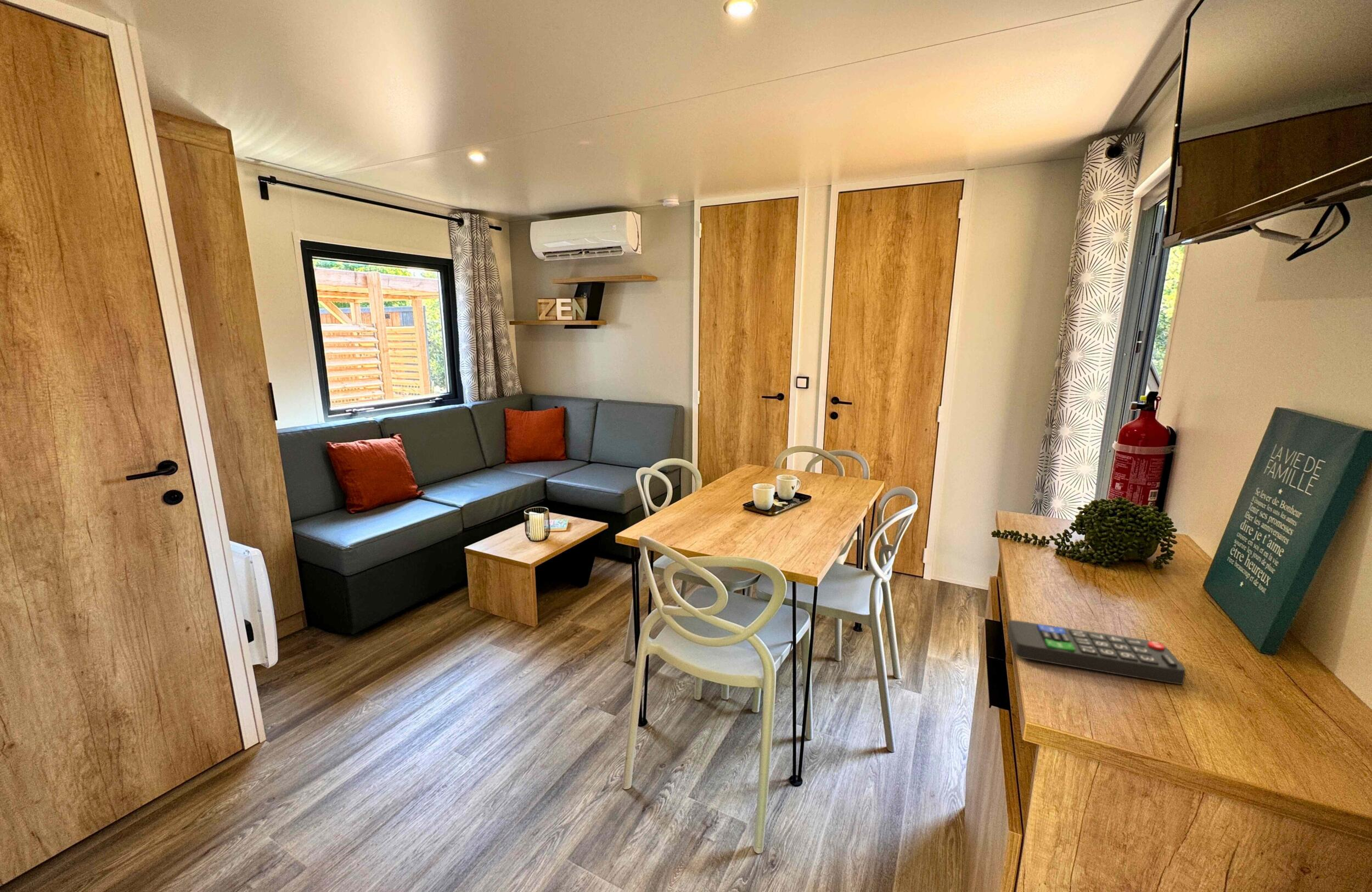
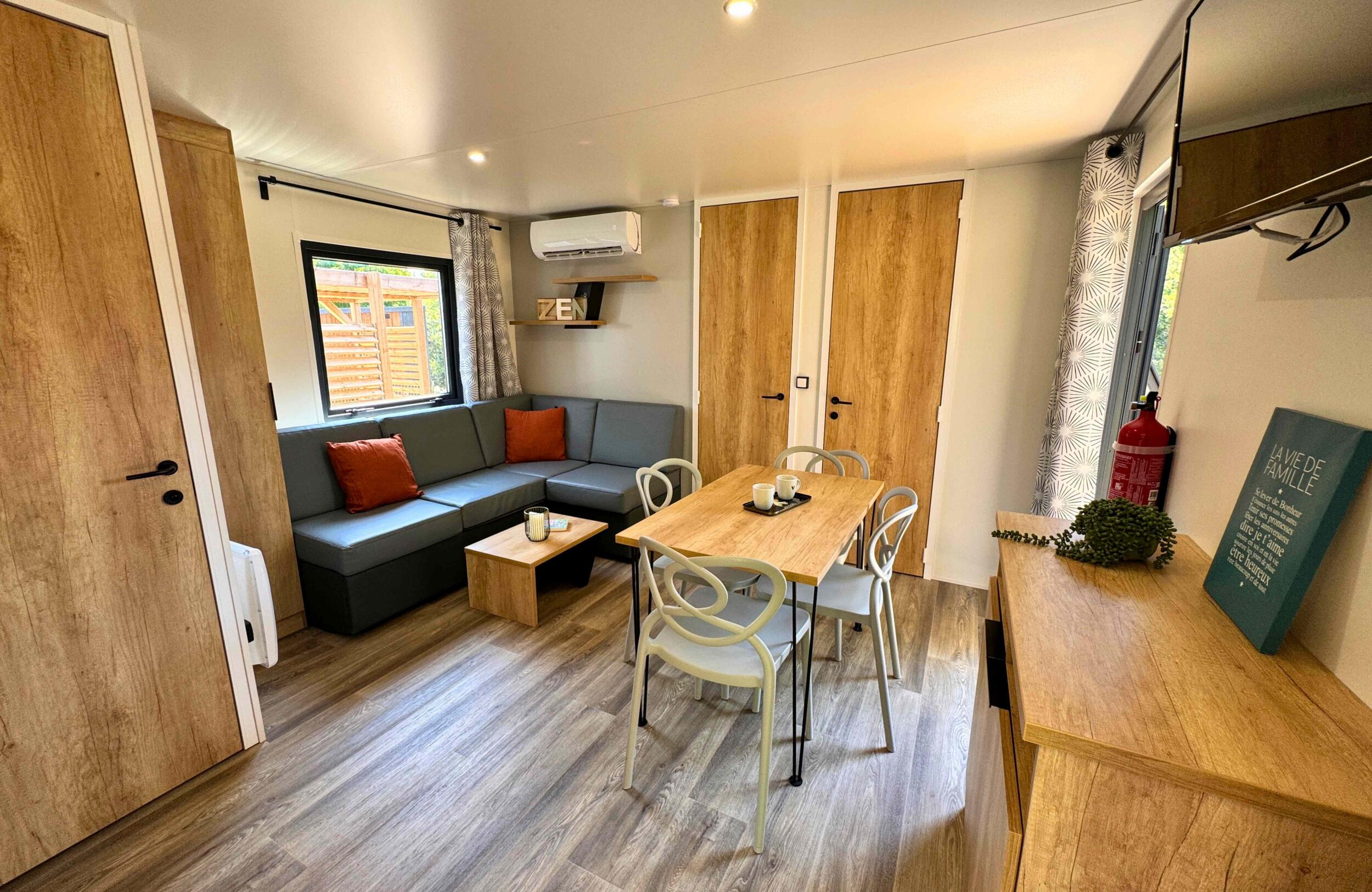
- remote control [1007,620,1186,685]
